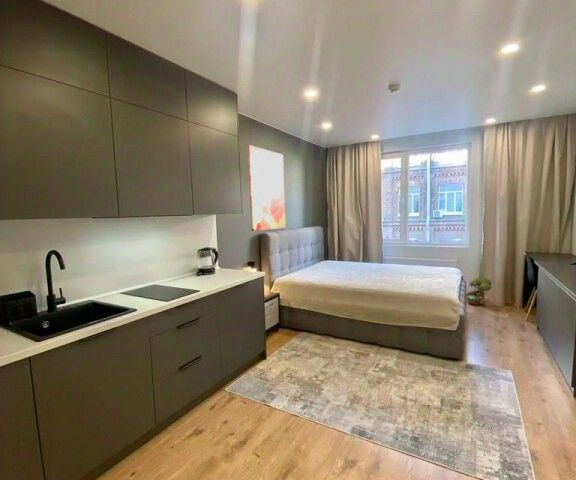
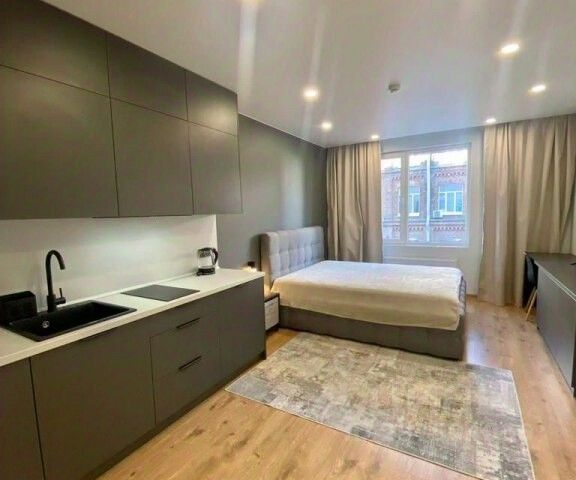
- decorative tree [465,276,492,306]
- wall art [247,144,287,232]
